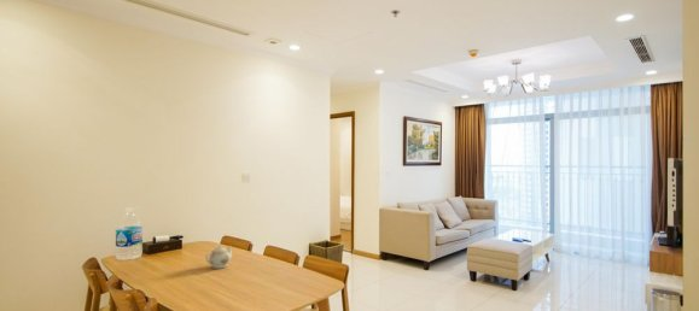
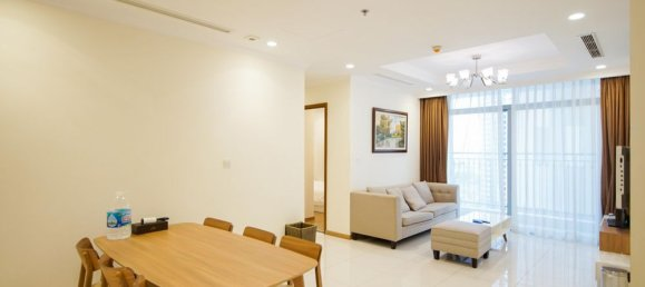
- teapot [204,245,233,270]
